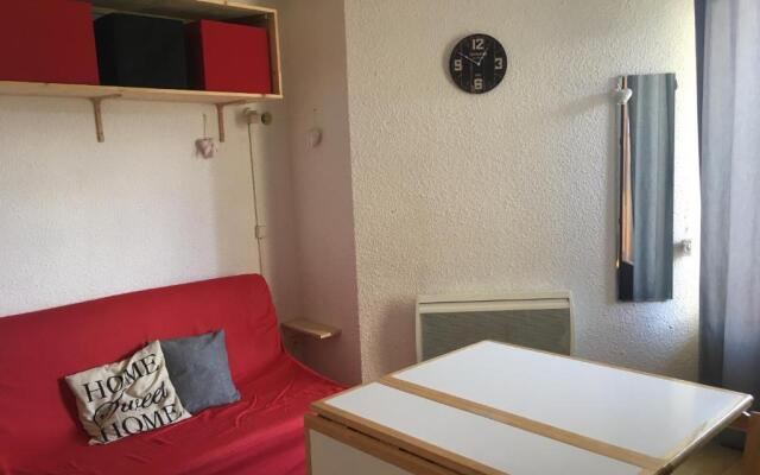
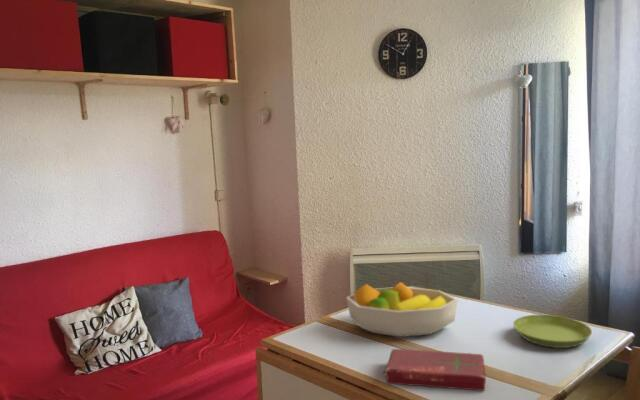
+ saucer [512,314,593,349]
+ fruit bowl [345,281,459,338]
+ book [382,348,487,392]
